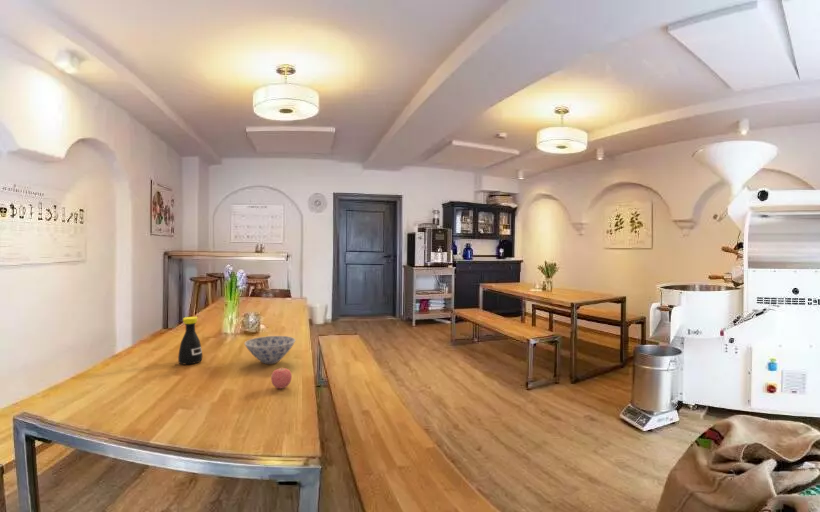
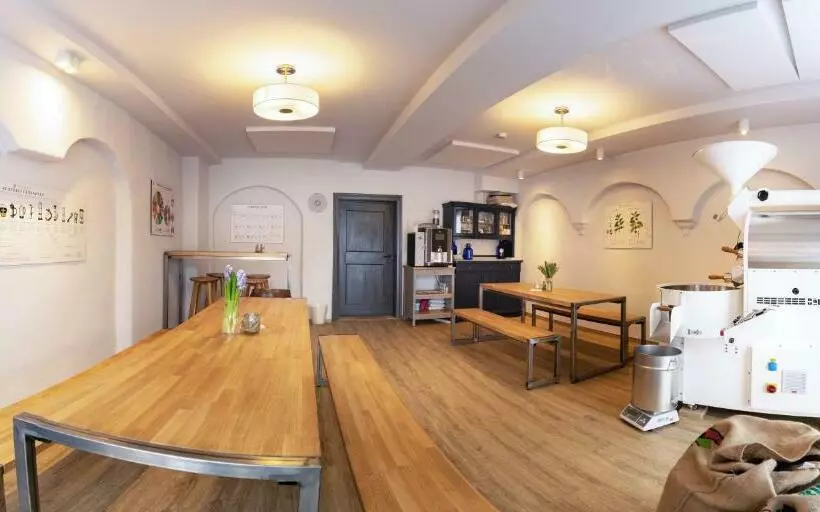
- bowl [244,335,296,365]
- apple [270,366,293,390]
- bottle [177,316,203,365]
